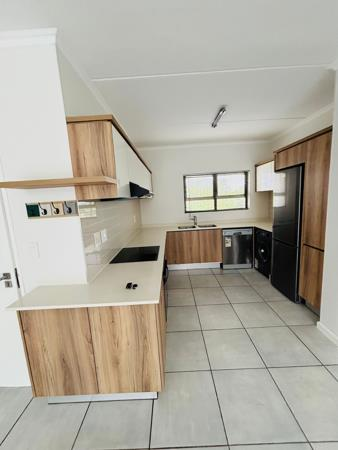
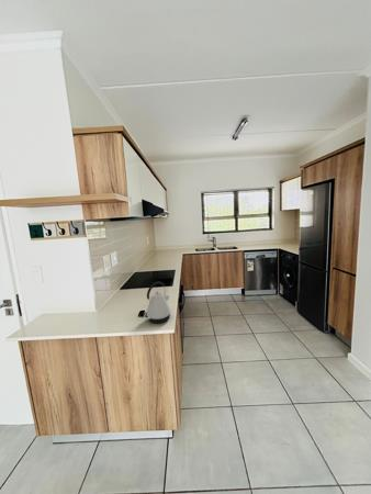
+ kettle [145,281,171,324]
